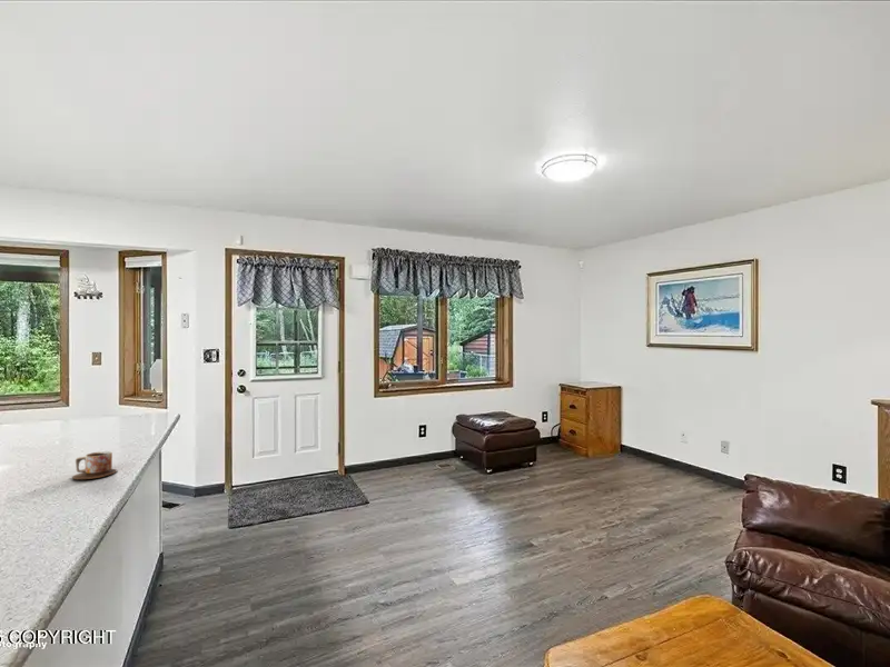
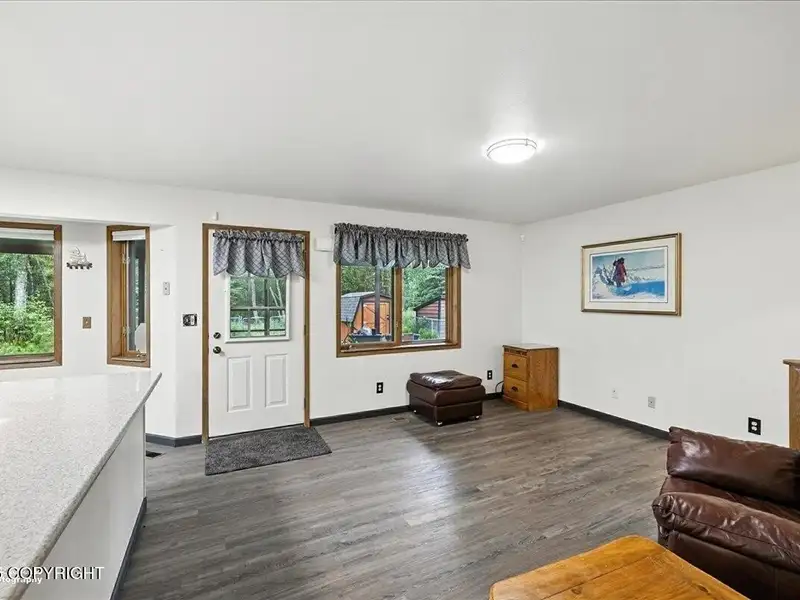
- mug [71,450,118,480]
